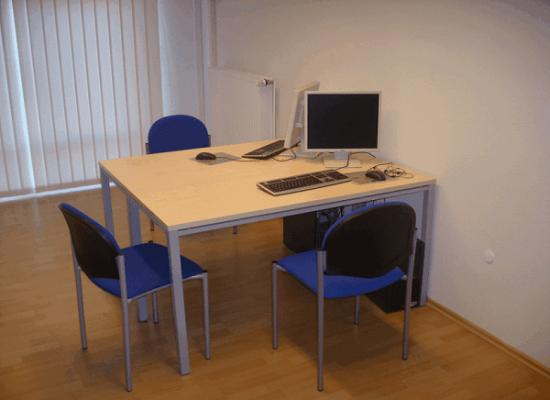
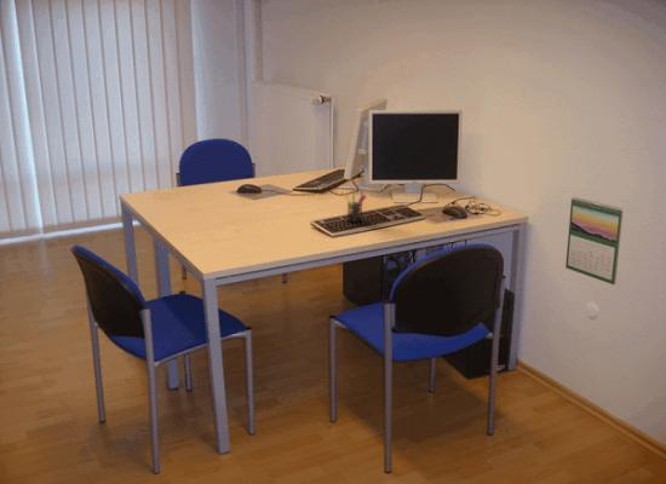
+ pen holder [344,189,368,224]
+ calendar [564,196,625,286]
